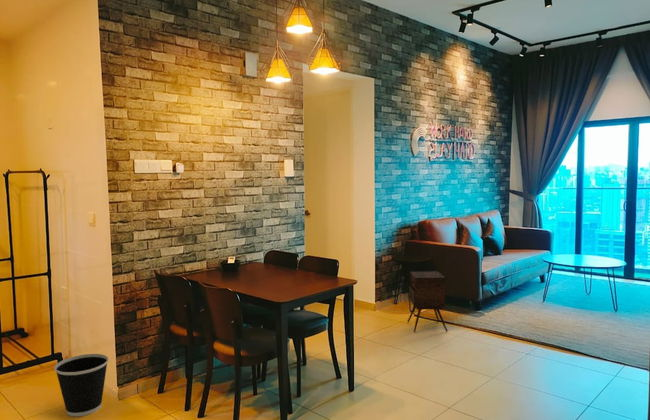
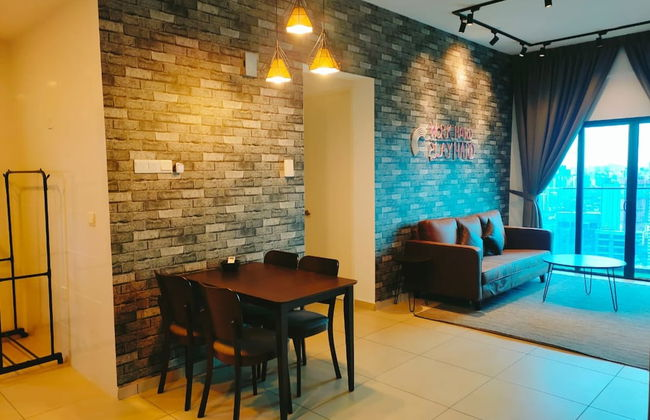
- wastebasket [54,353,109,417]
- side table [407,270,448,333]
